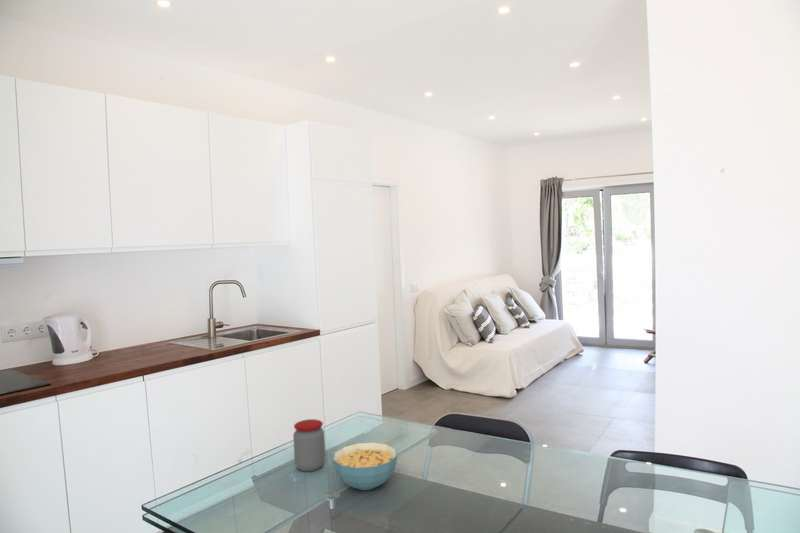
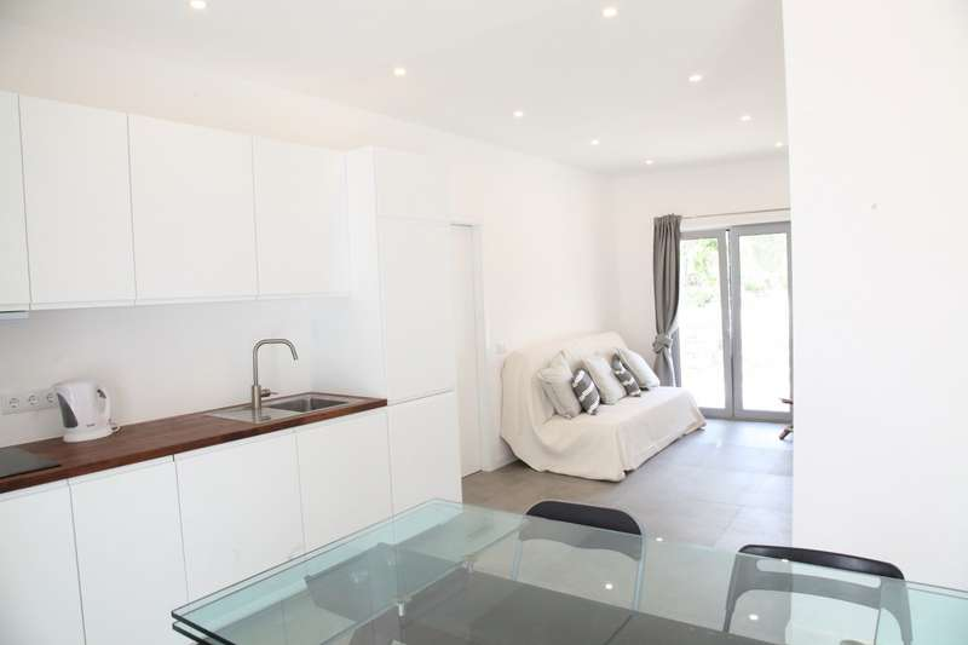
- cereal bowl [332,441,398,491]
- jar [292,418,326,473]
